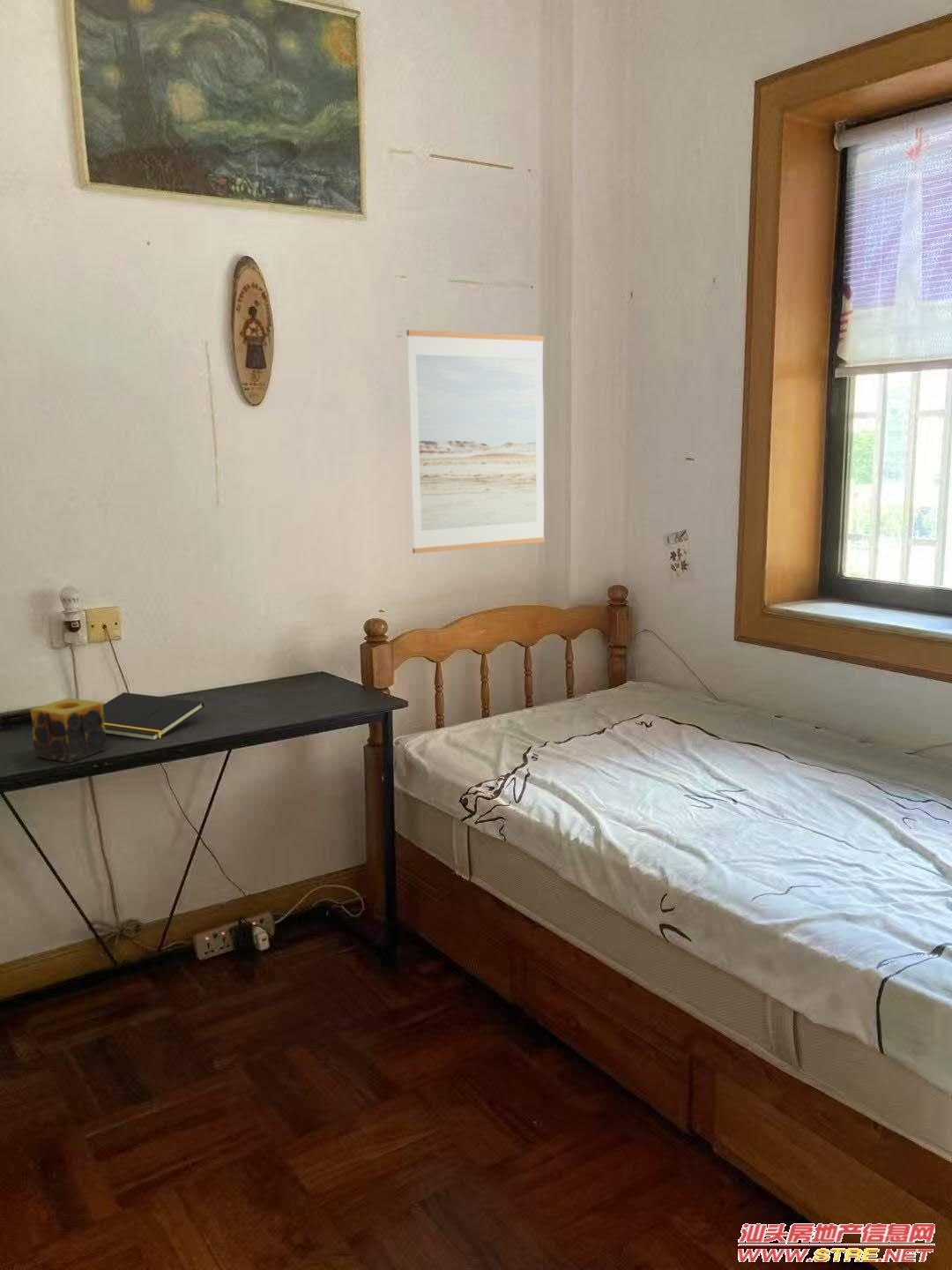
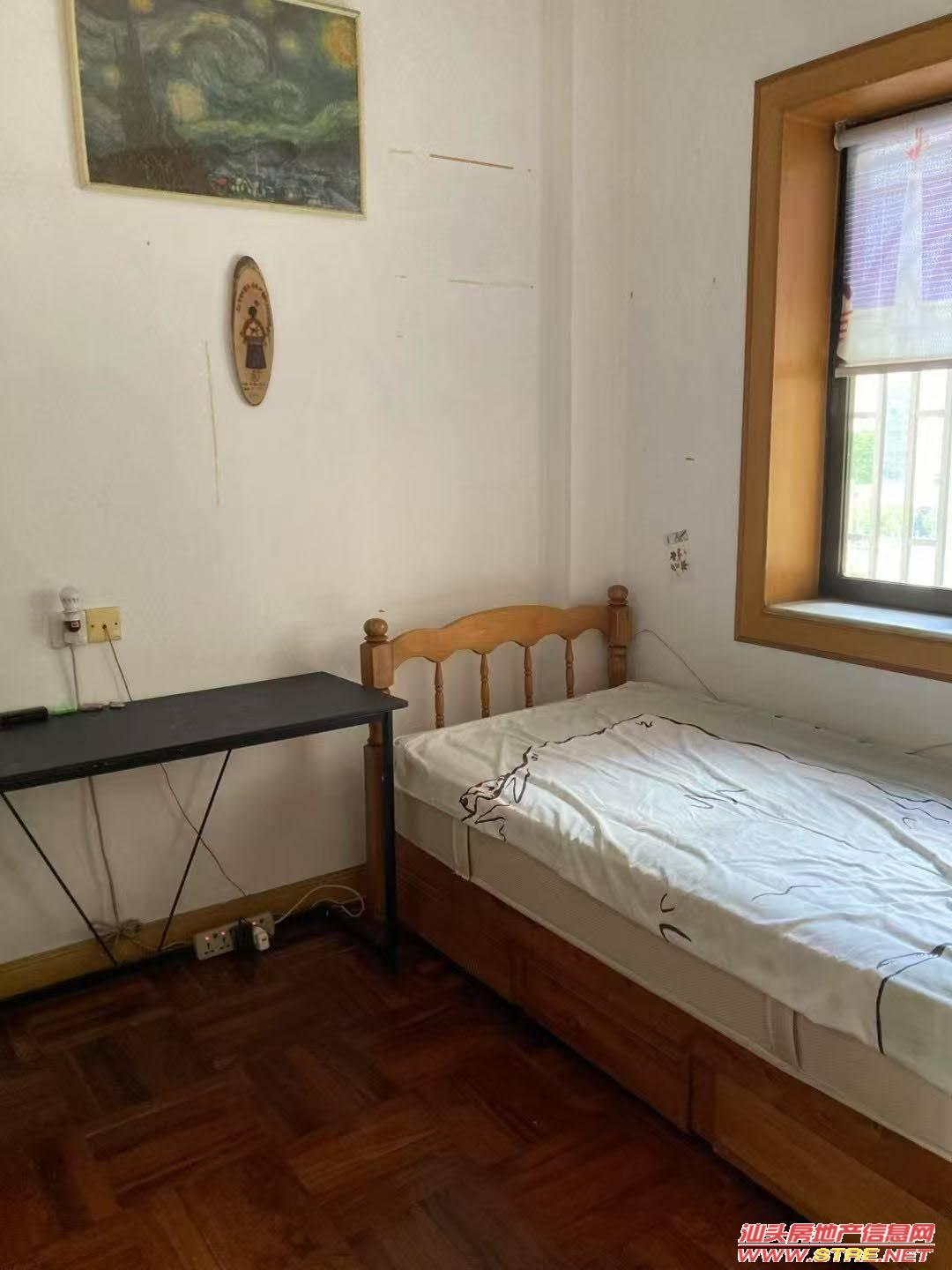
- candle [29,698,108,764]
- notepad [102,691,205,741]
- wall art [405,329,546,555]
